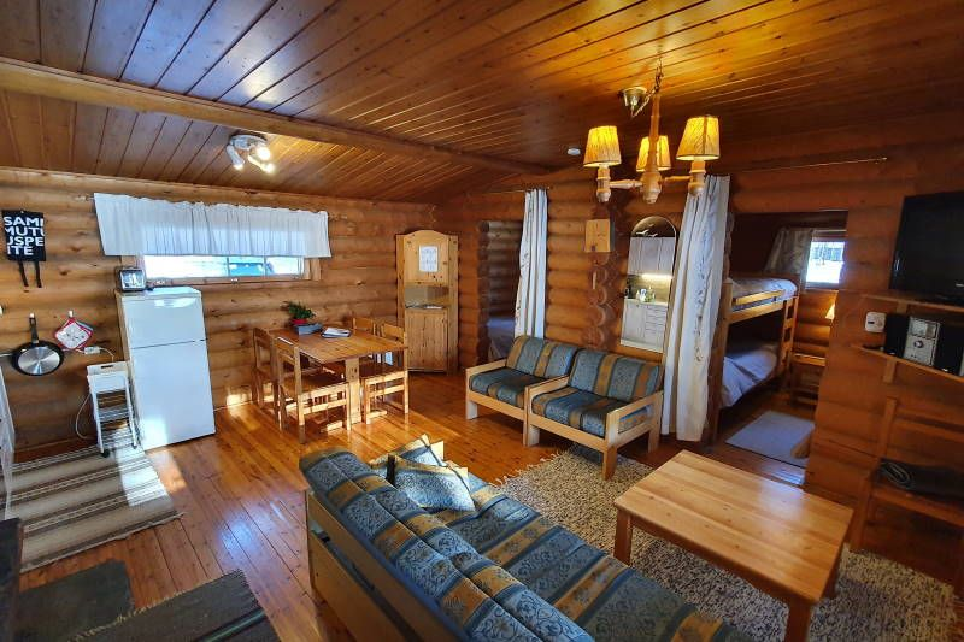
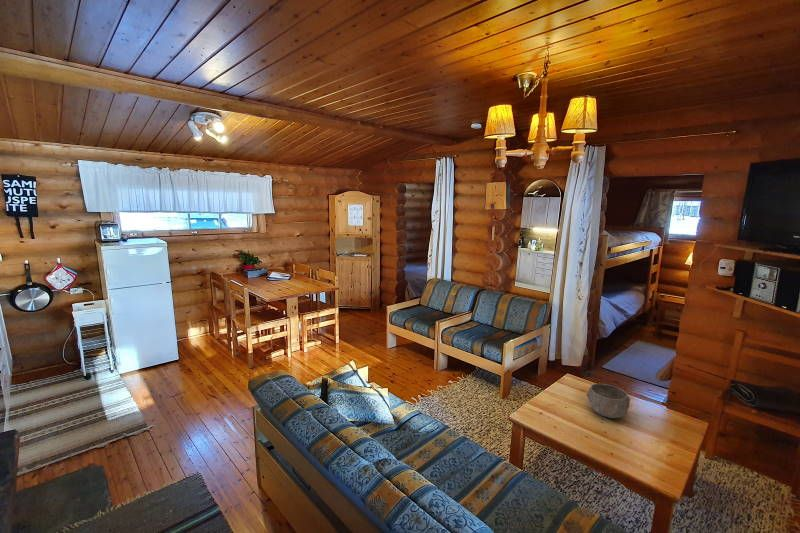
+ bowl [586,383,631,419]
